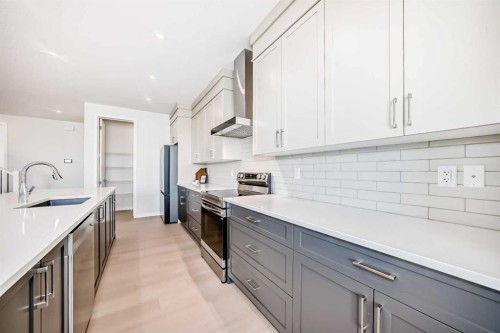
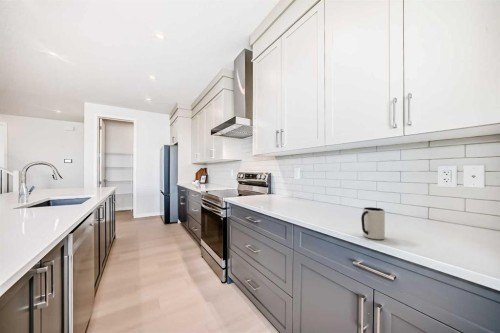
+ pitcher [360,206,386,240]
